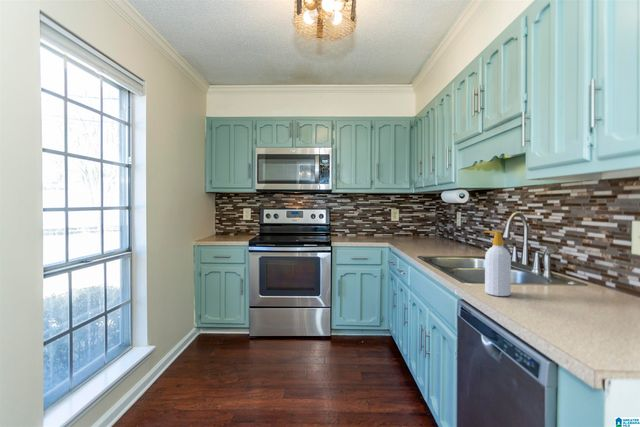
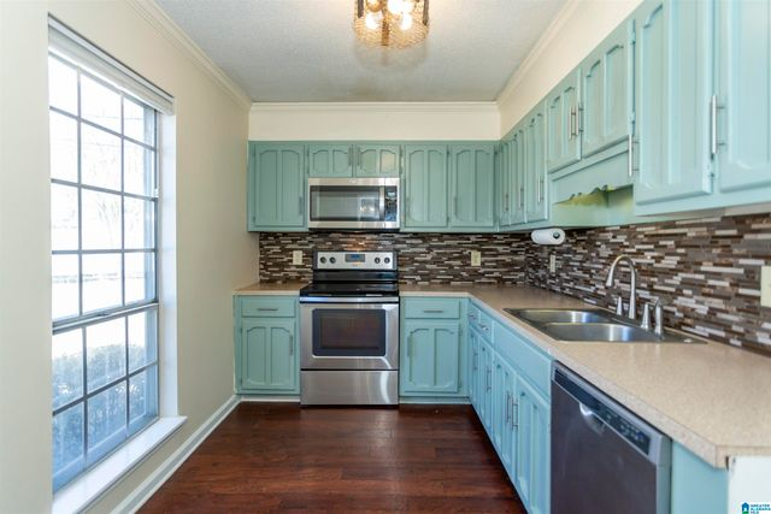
- soap bottle [483,230,512,297]
